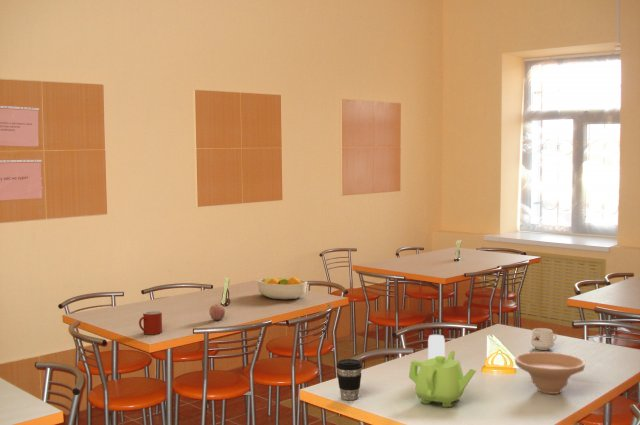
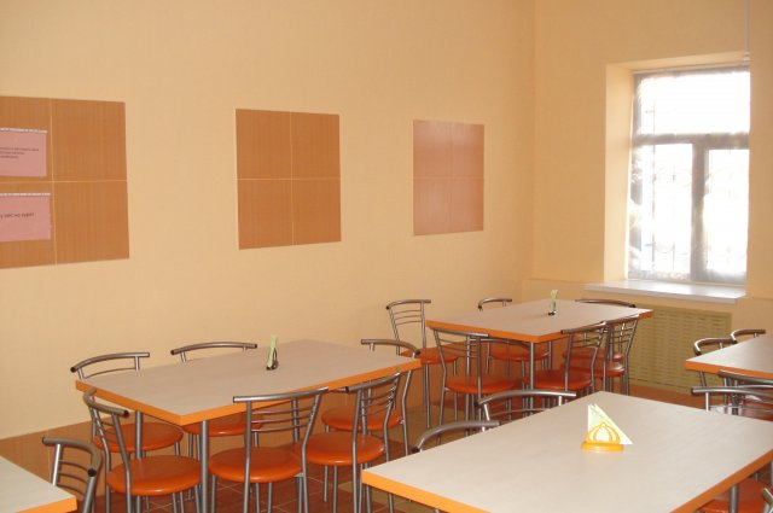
- mug [530,327,558,351]
- mug [138,310,163,336]
- fruit bowl [257,275,308,300]
- bowl [514,351,586,395]
- coffee cup [336,358,363,401]
- teapot [408,350,477,408]
- apple [208,303,226,321]
- drinking glass [427,334,446,360]
